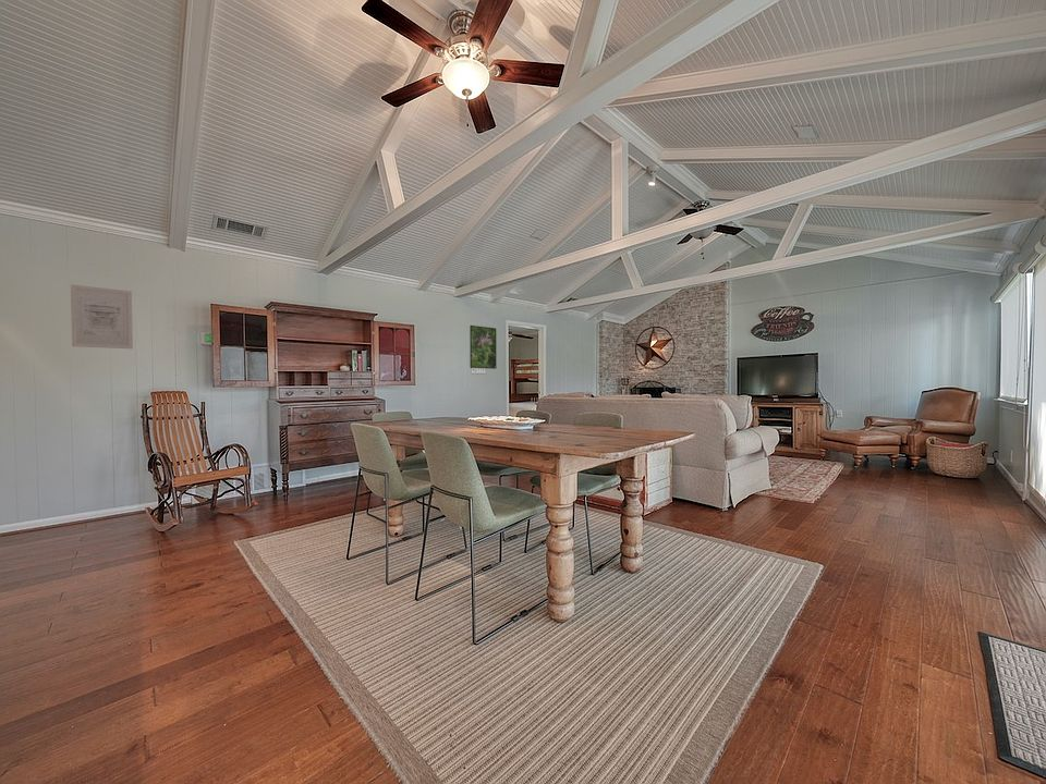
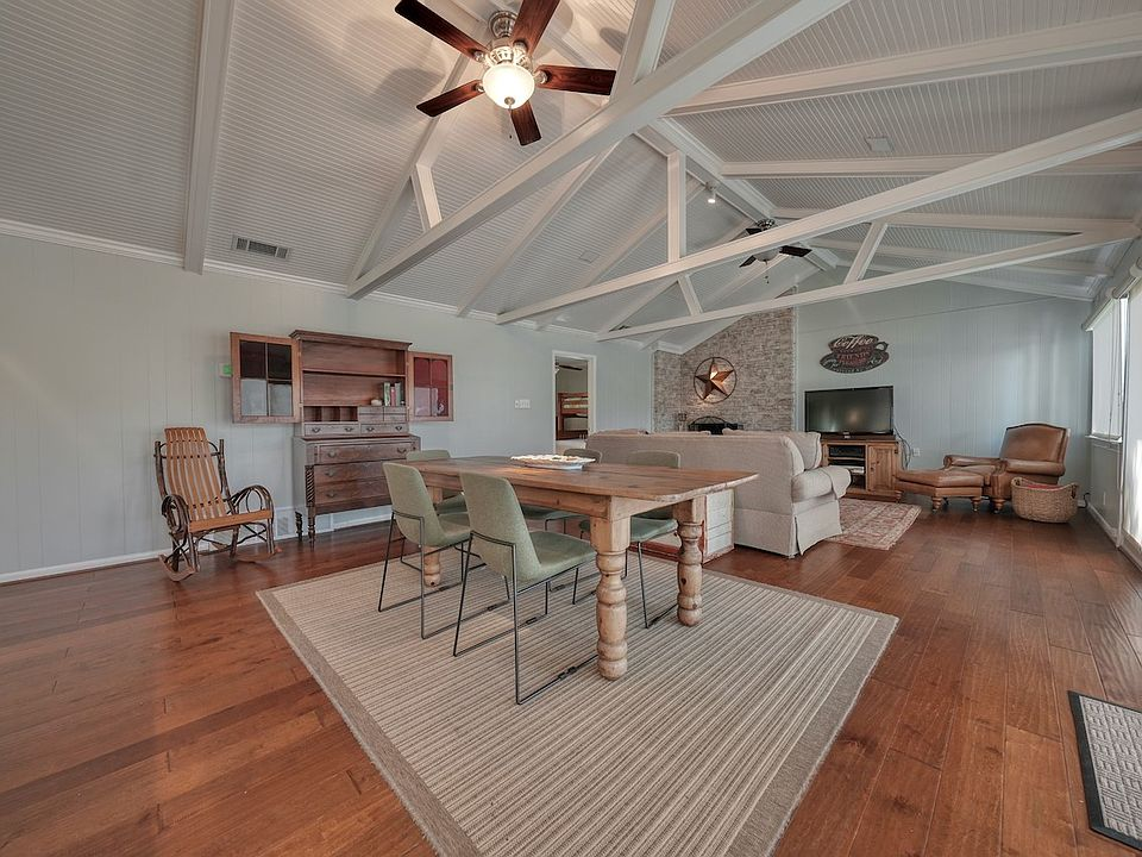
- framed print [469,324,498,370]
- wall art [70,284,134,350]
